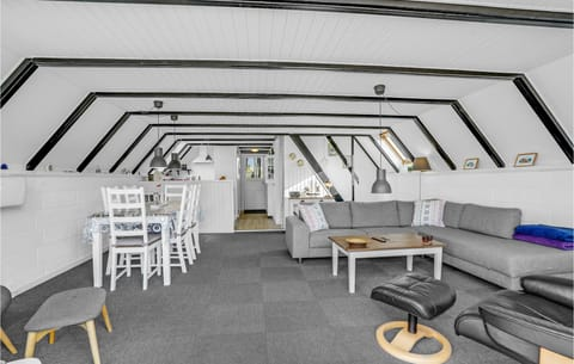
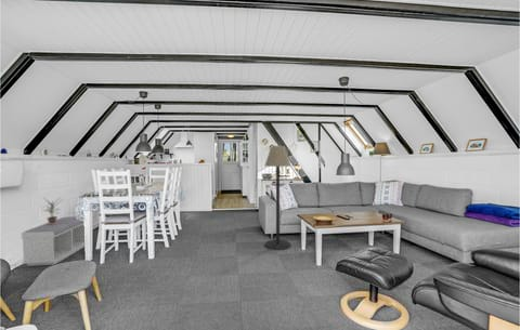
+ bench [21,215,86,267]
+ floor lamp [264,145,292,251]
+ potted plant [41,196,65,224]
